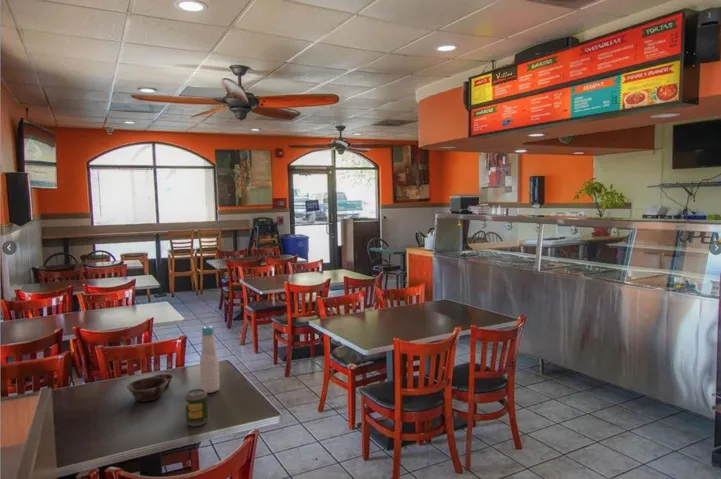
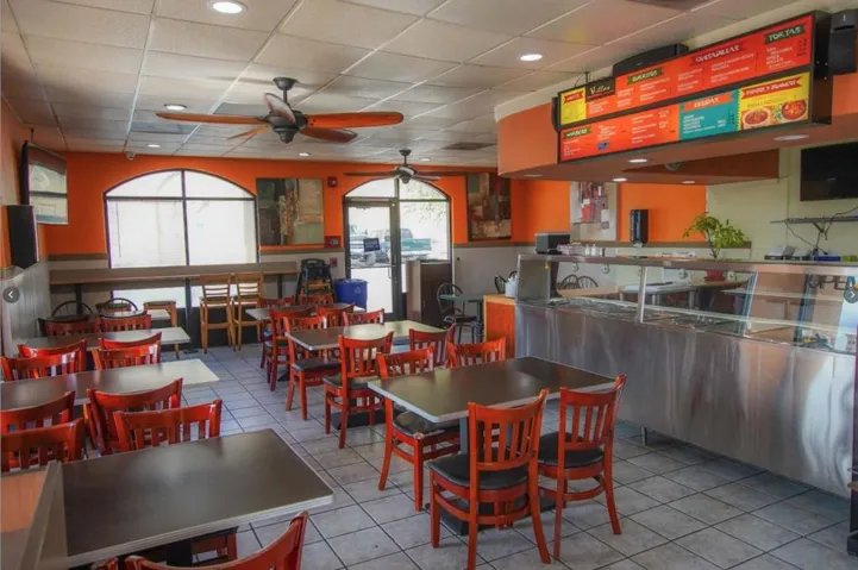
- soda can [184,388,209,427]
- bowl [126,373,174,403]
- bottle [199,325,221,394]
